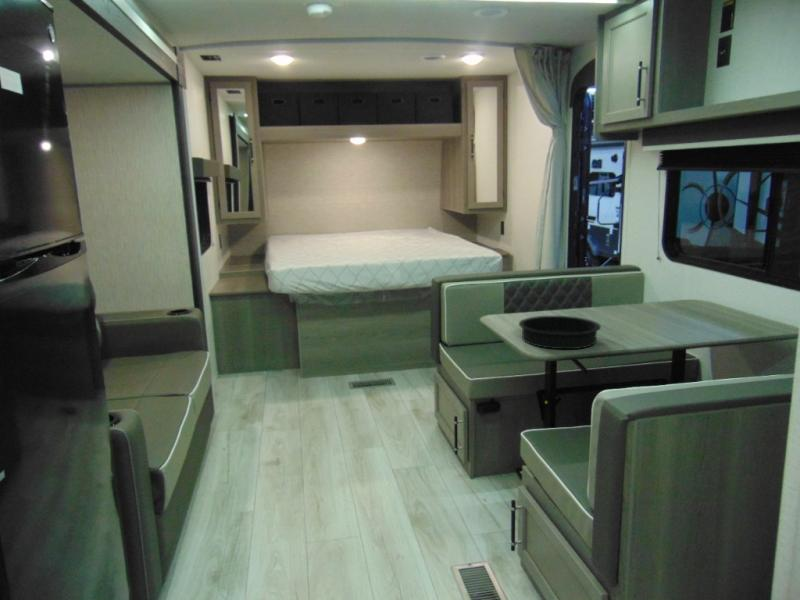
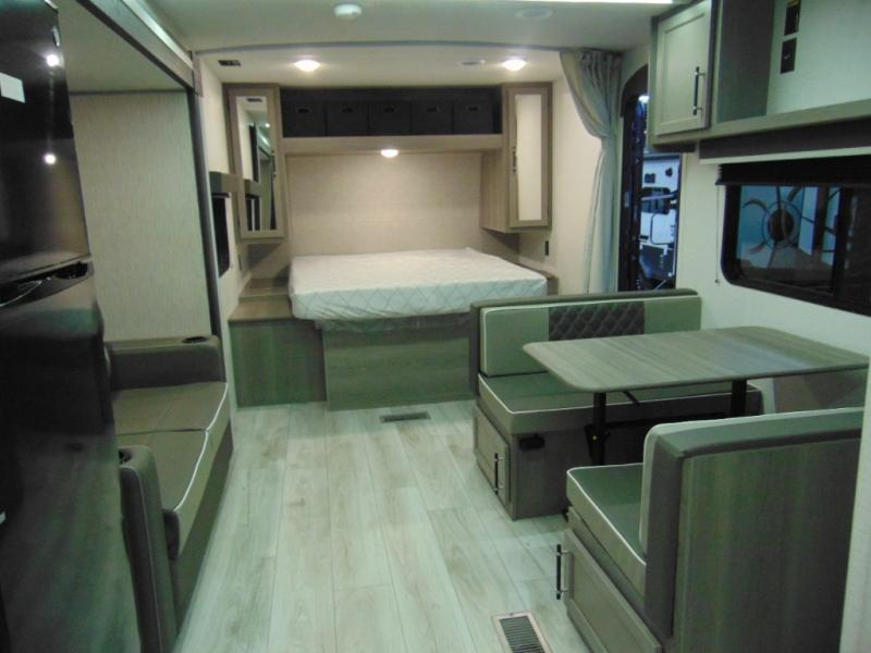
- baking pan [518,315,602,350]
